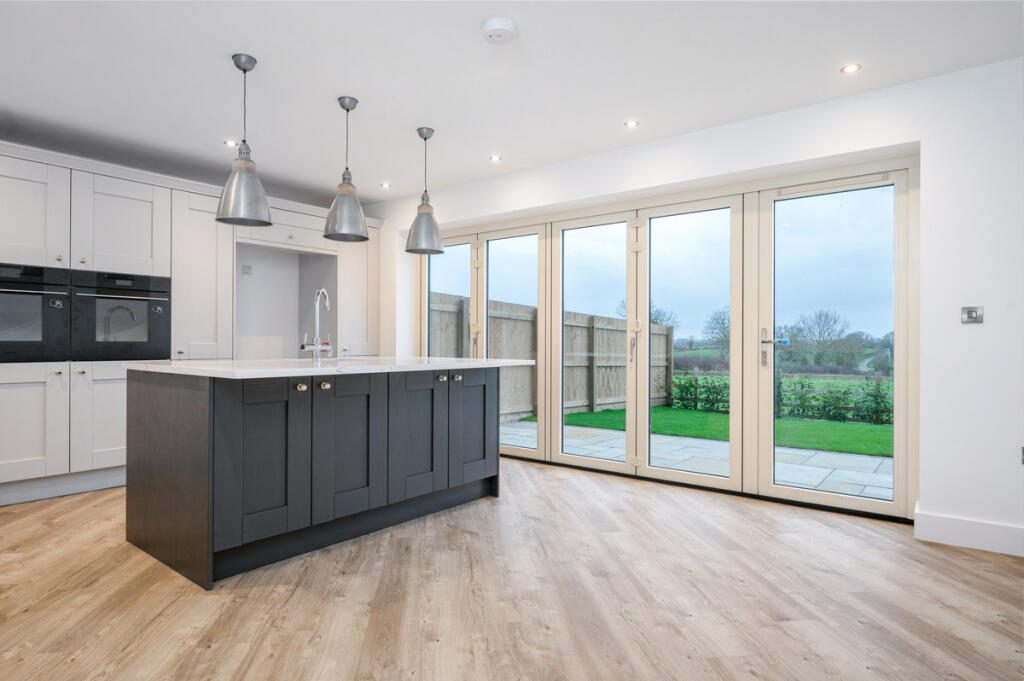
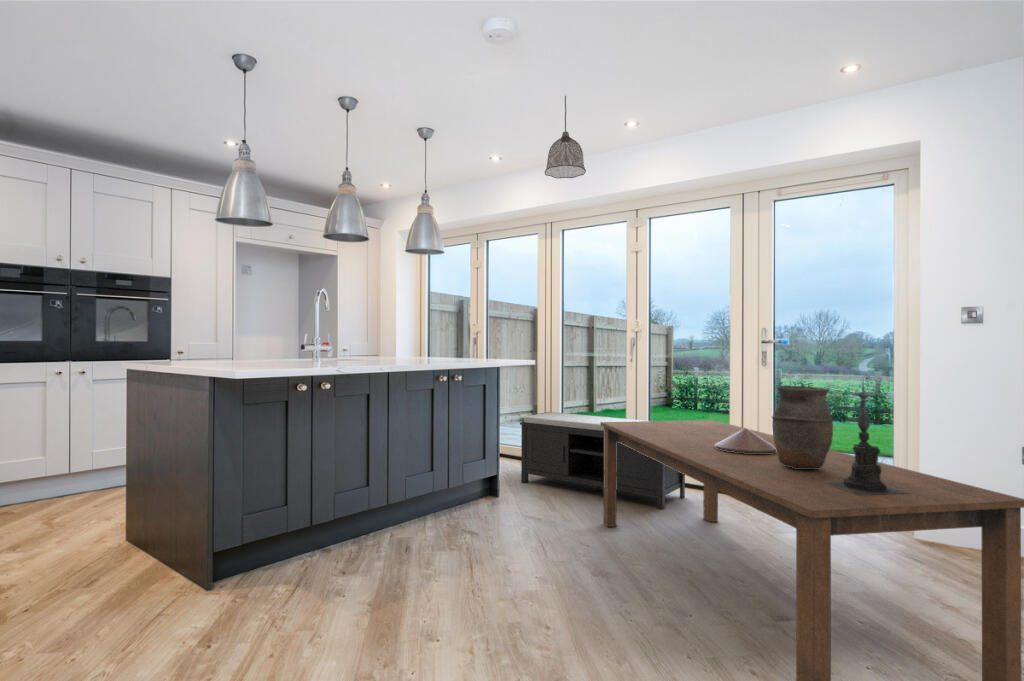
+ dining table [601,419,1024,681]
+ candle holder [822,377,910,495]
+ vase [771,384,834,469]
+ bench [519,411,686,510]
+ pendant lamp [544,95,587,179]
+ decorative bowl [715,427,776,453]
